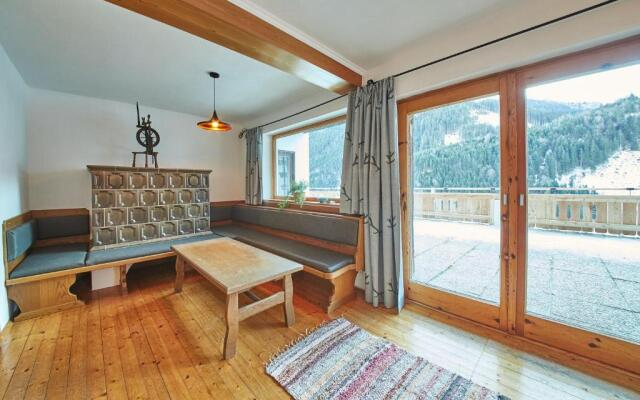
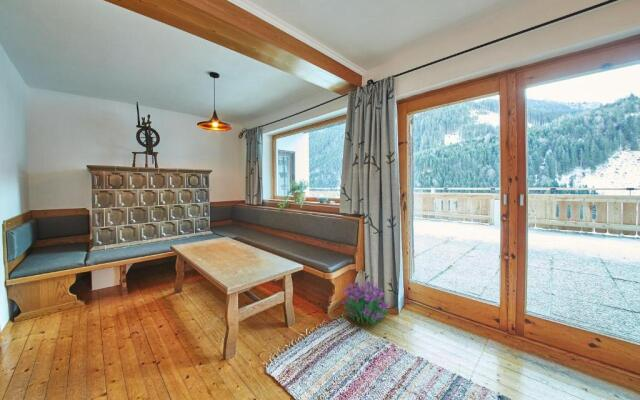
+ decorative plant [340,277,392,327]
